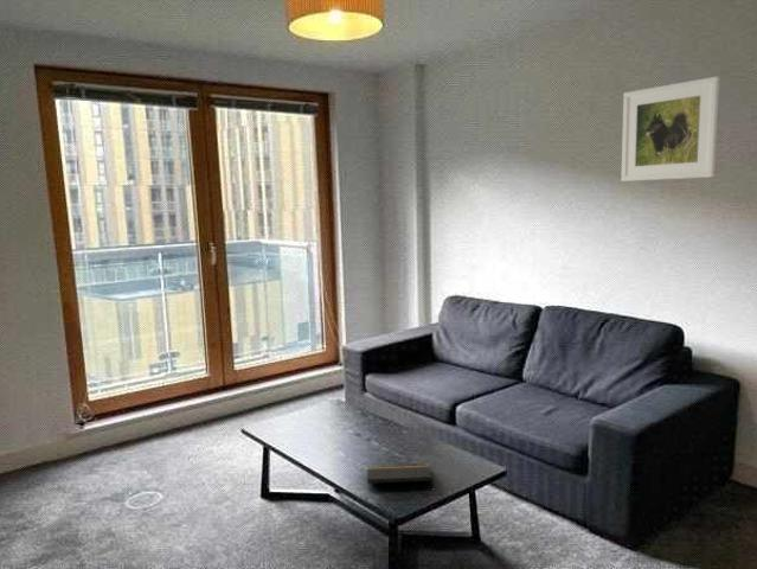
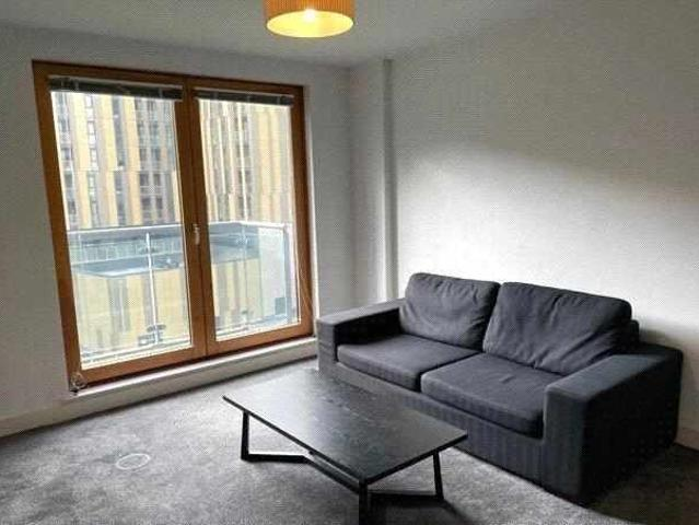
- notepad [366,463,435,487]
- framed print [620,76,720,183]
